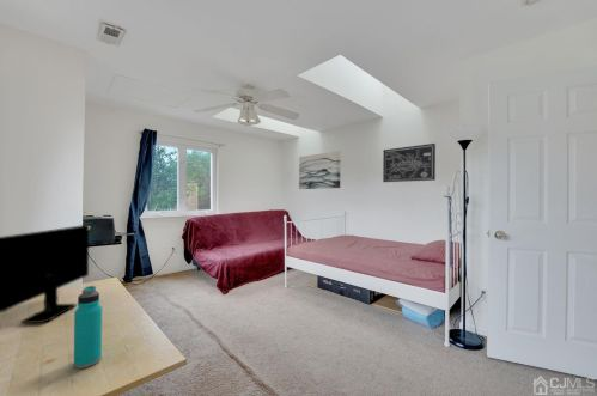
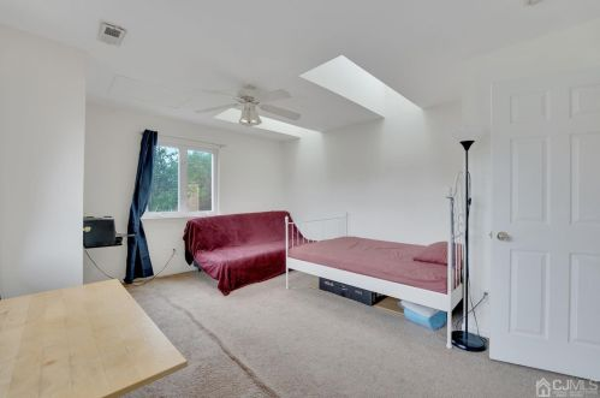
- water bottle [73,285,103,370]
- wall art [382,142,437,183]
- wall art [298,150,342,190]
- monitor [0,224,90,324]
